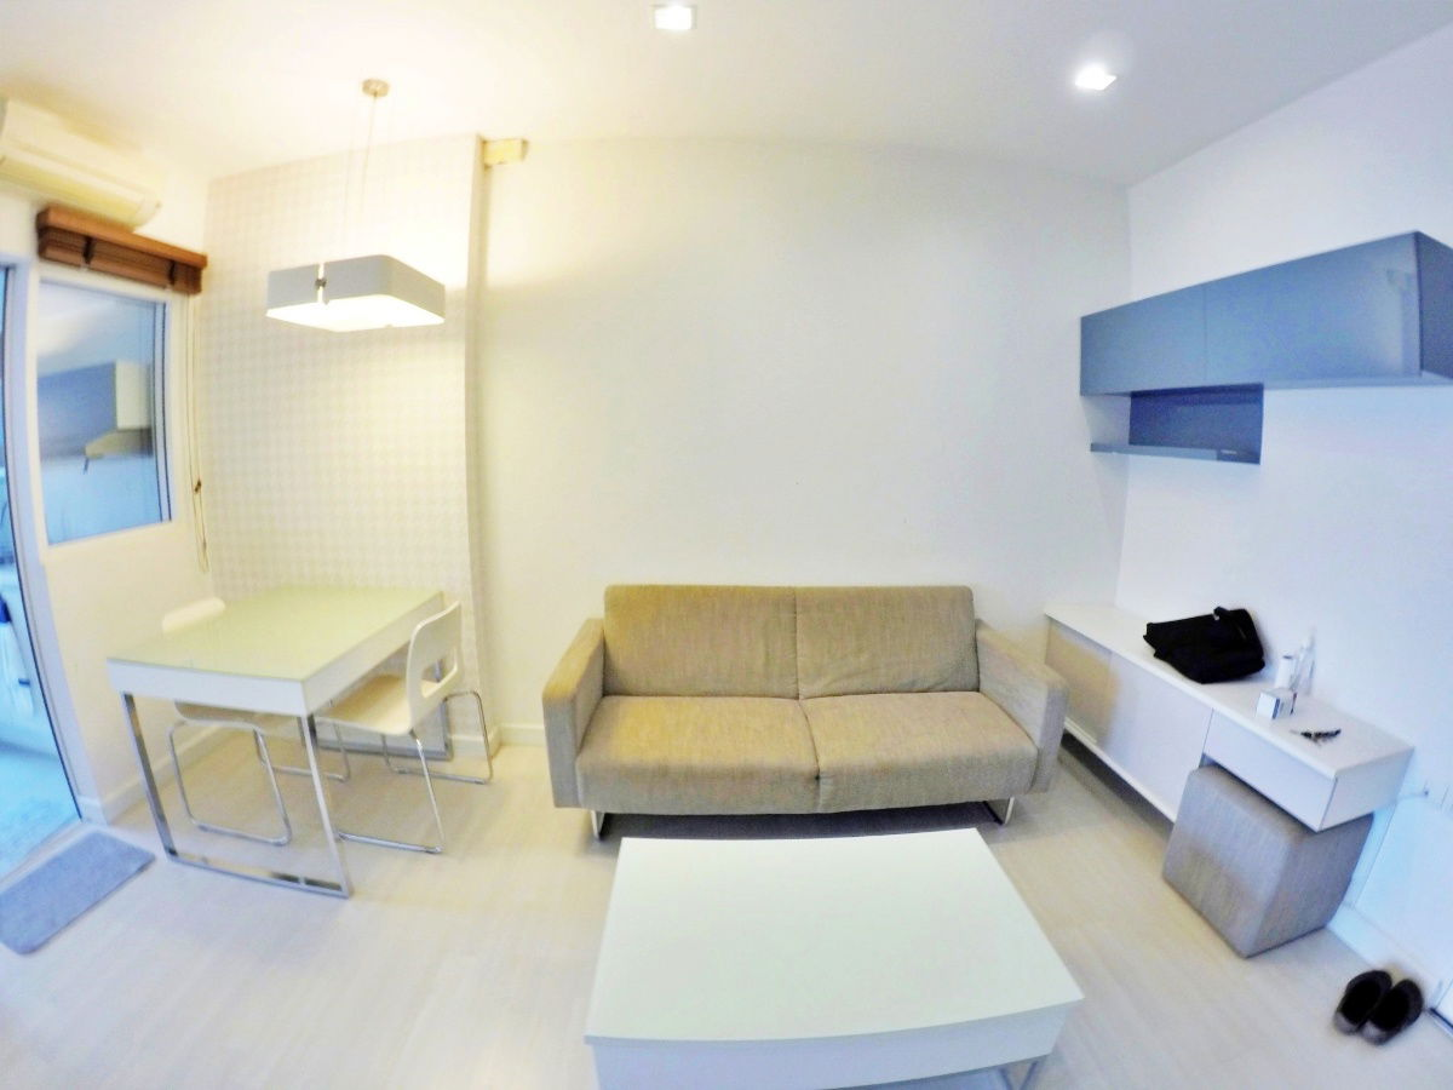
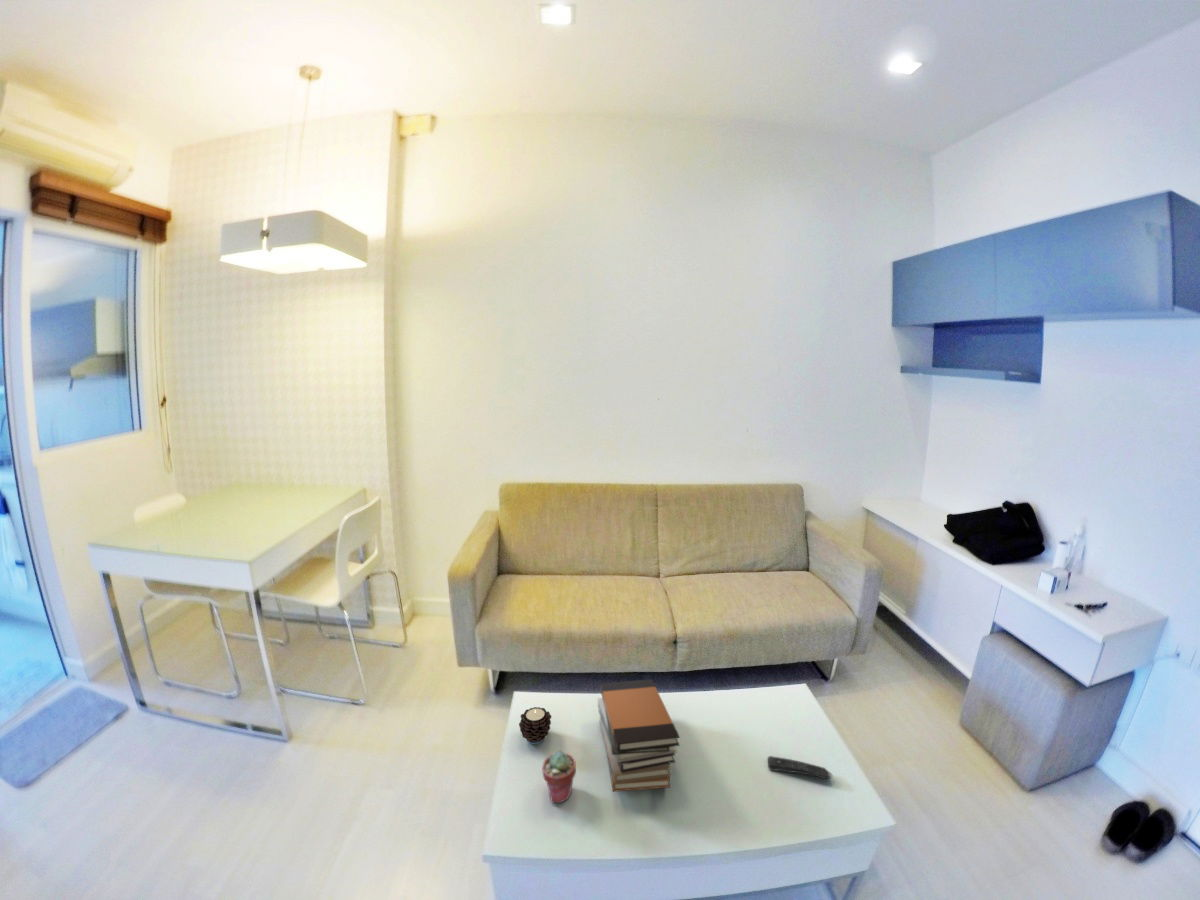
+ book stack [597,678,681,793]
+ remote control [767,755,833,780]
+ candle [518,706,552,745]
+ potted succulent [541,750,577,804]
